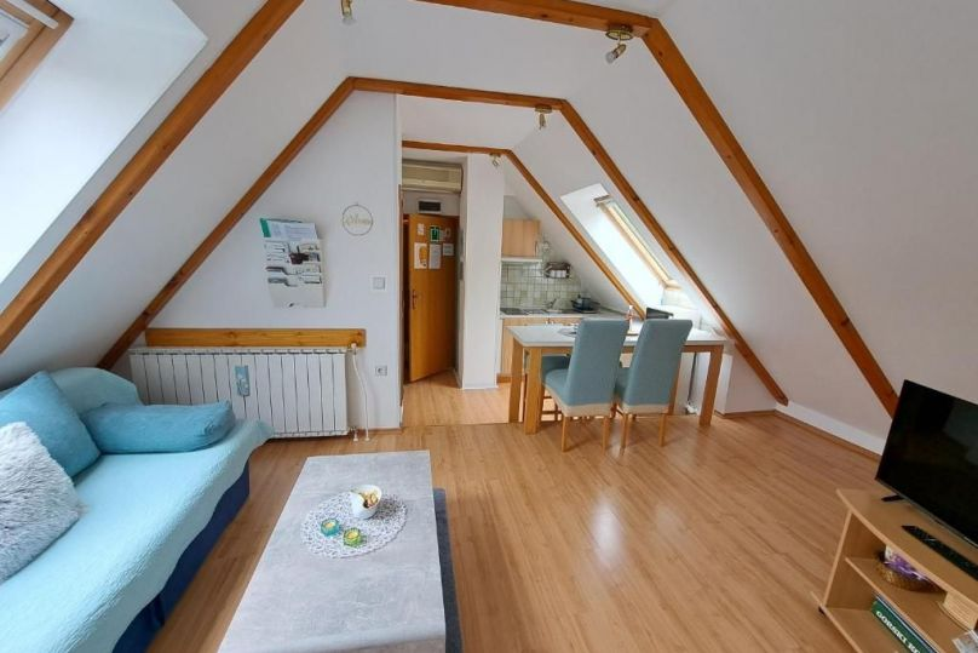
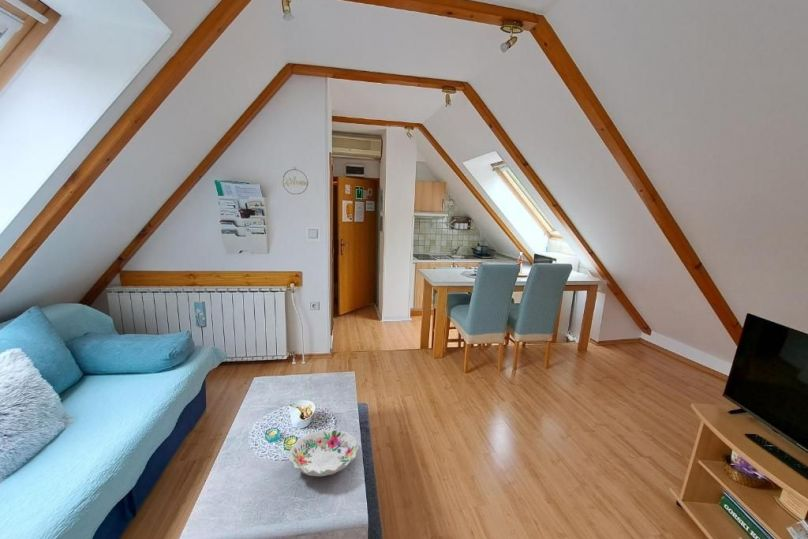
+ decorative bowl [288,428,360,477]
